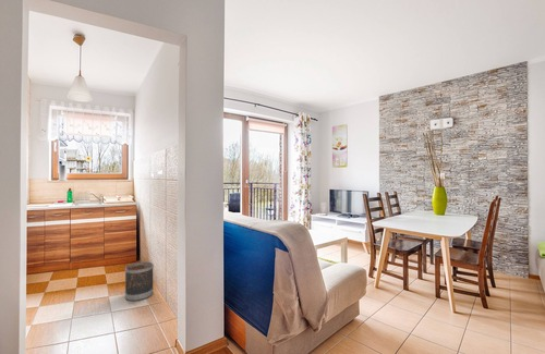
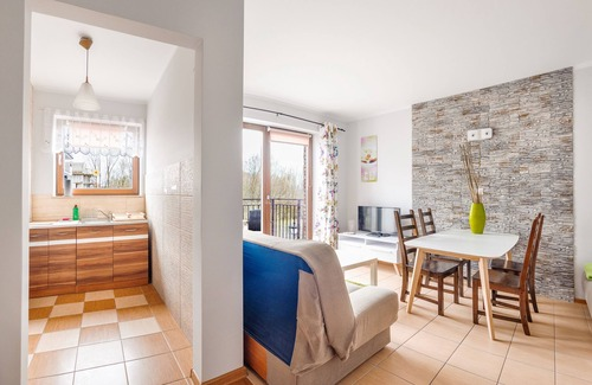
- wastebasket [124,261,155,302]
